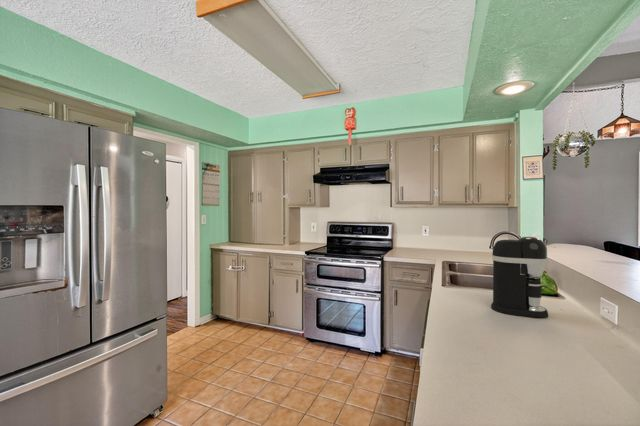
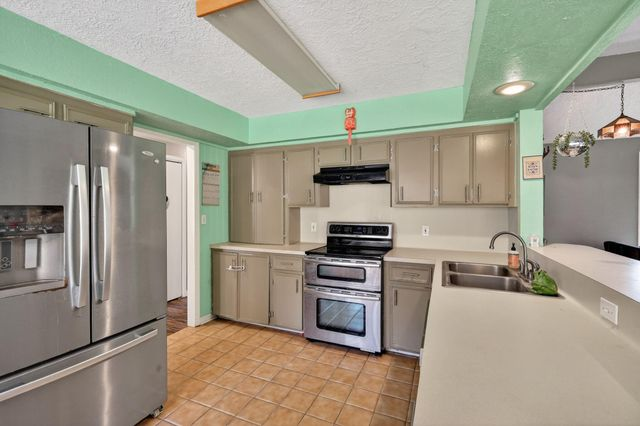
- coffee maker [490,236,549,319]
